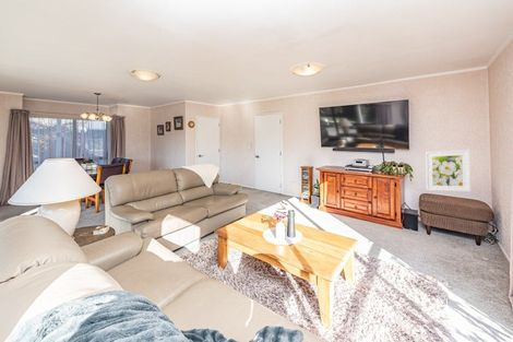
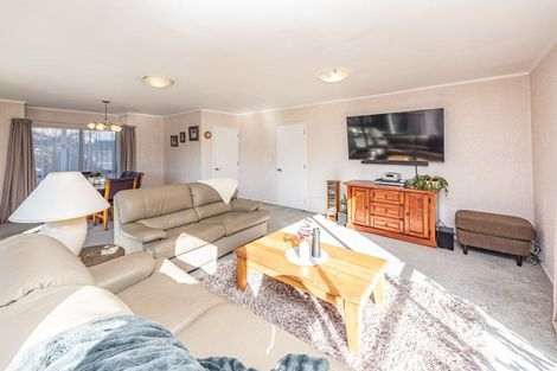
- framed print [425,149,472,192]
